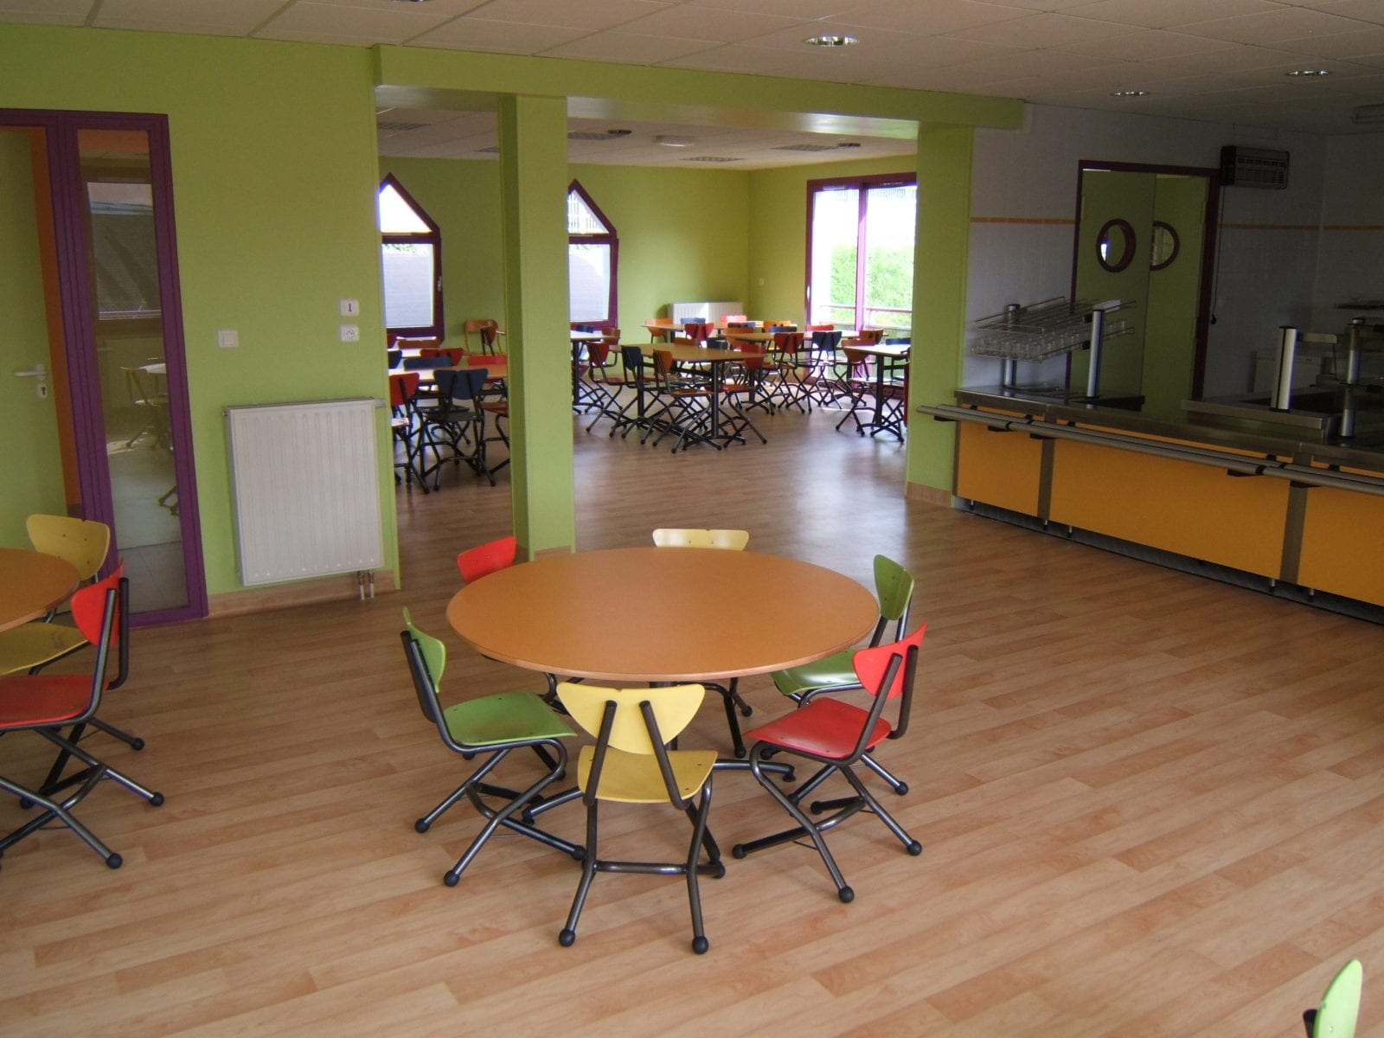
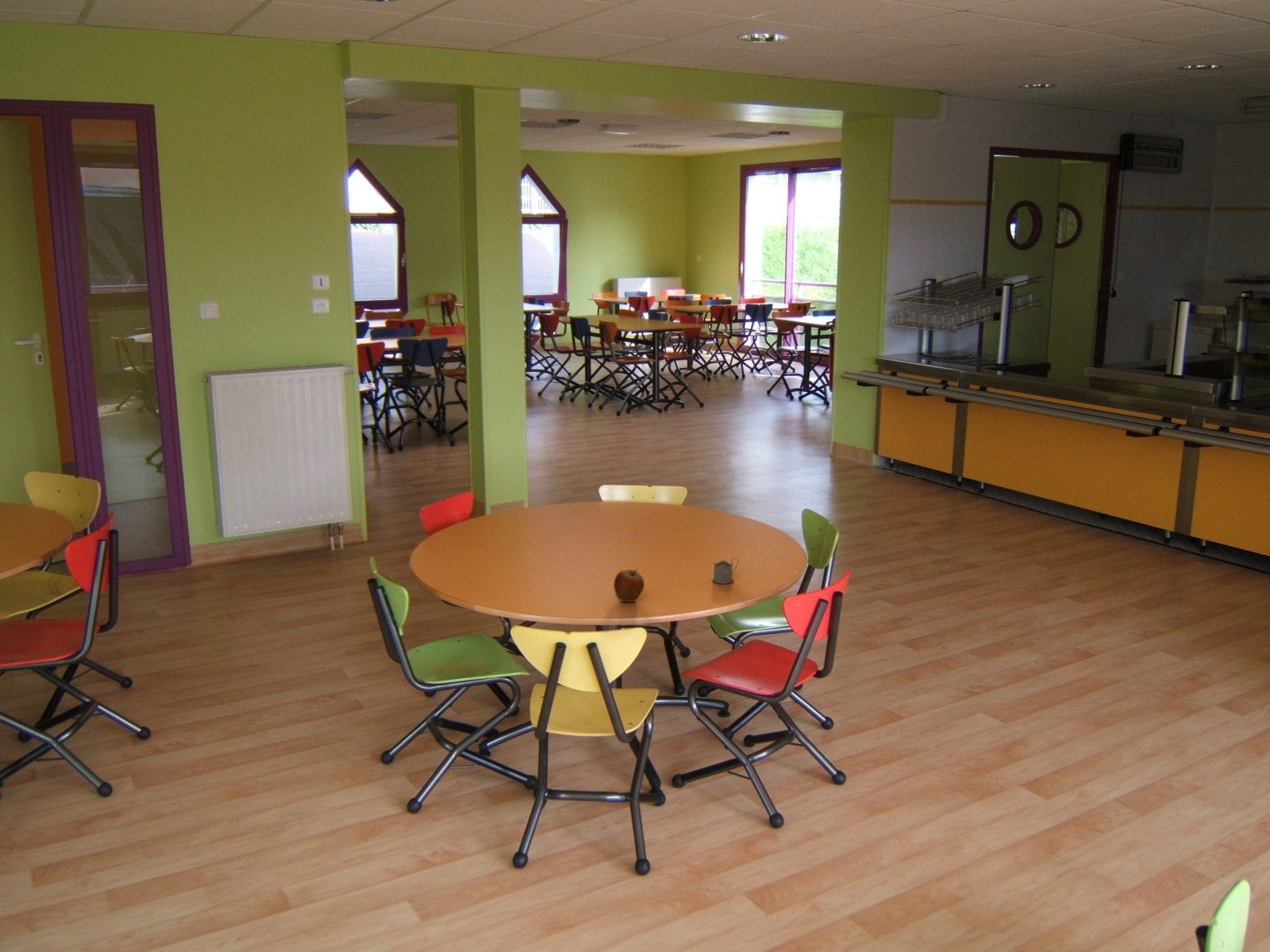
+ apple [613,568,645,603]
+ tea glass holder [711,557,740,585]
